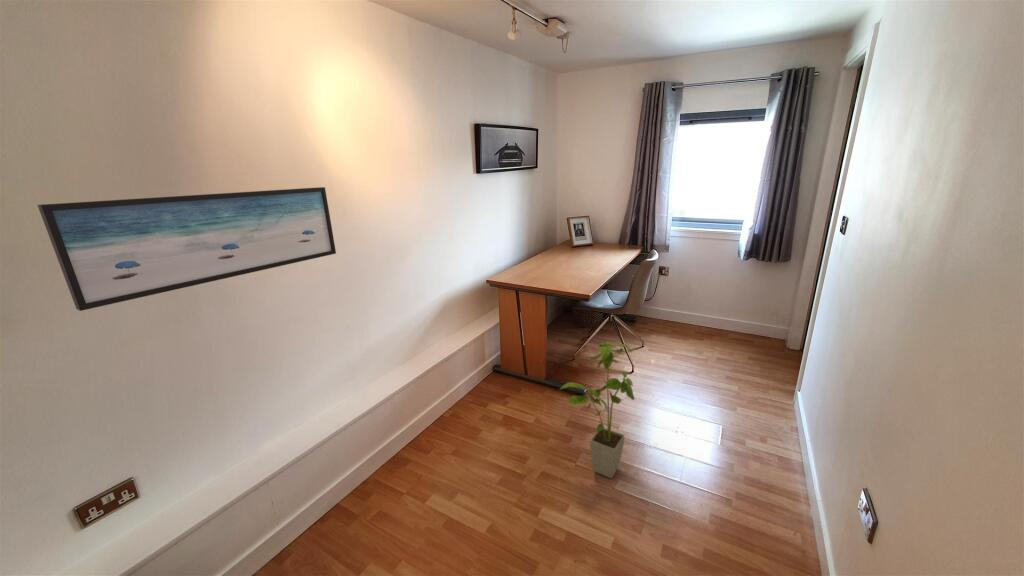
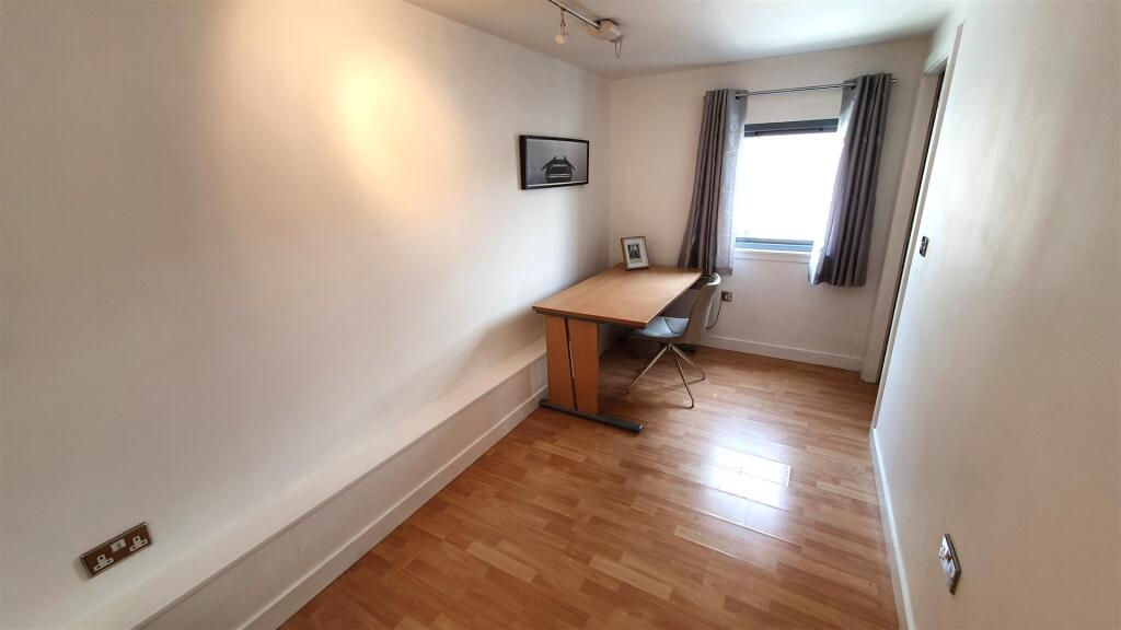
- house plant [558,341,636,479]
- wall art [37,186,337,312]
